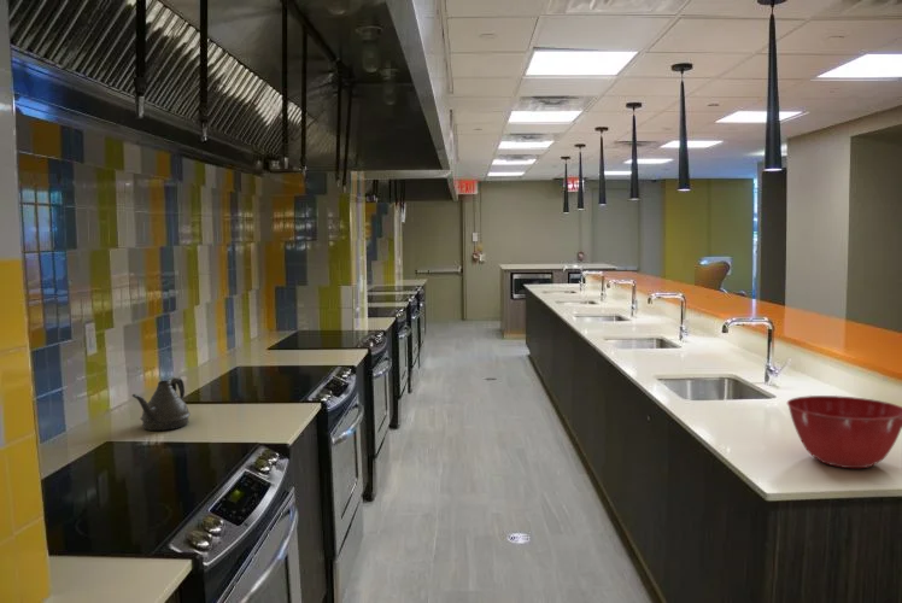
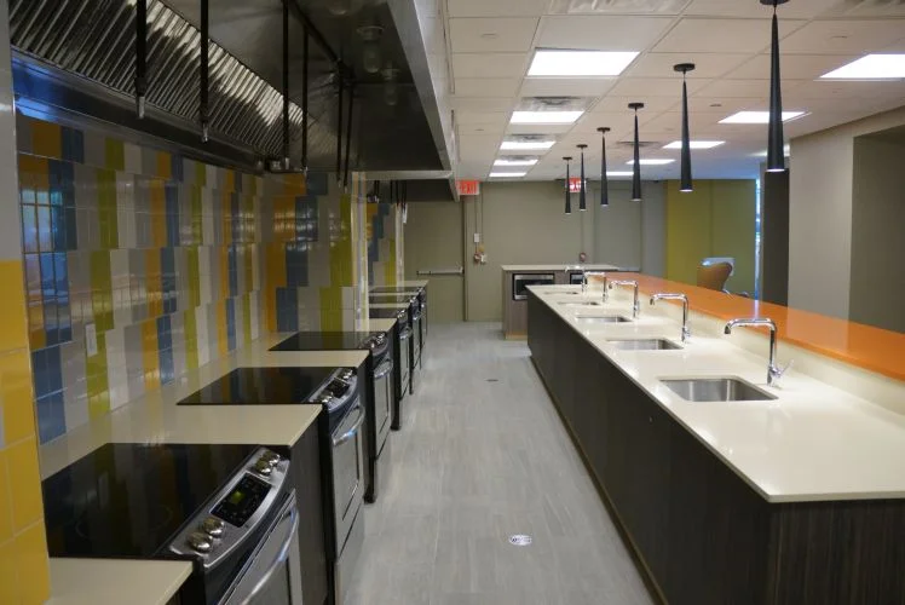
- mixing bowl [786,394,902,469]
- teapot [131,376,192,432]
